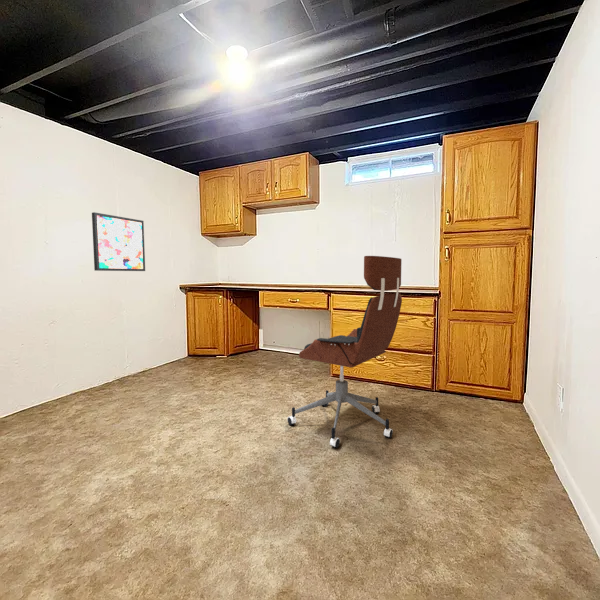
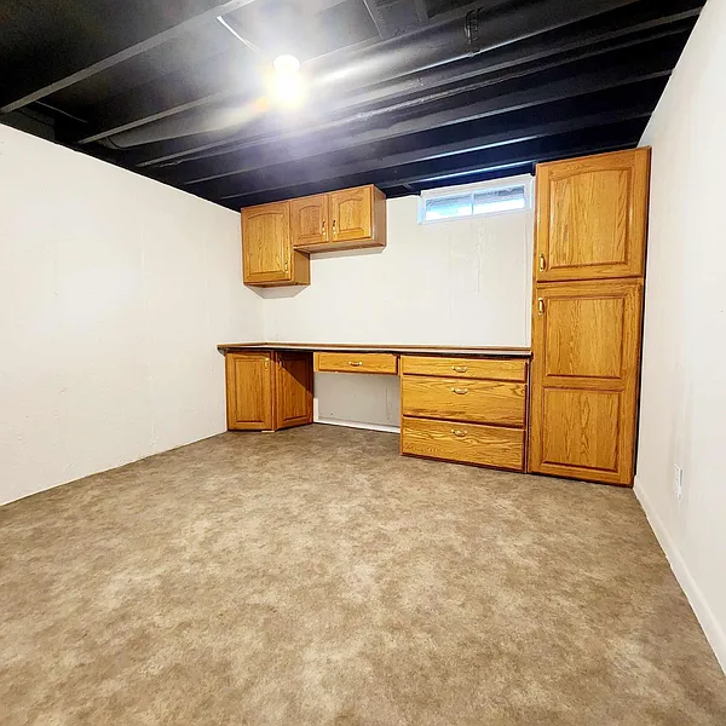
- office chair [286,255,403,449]
- wall art [91,211,146,272]
